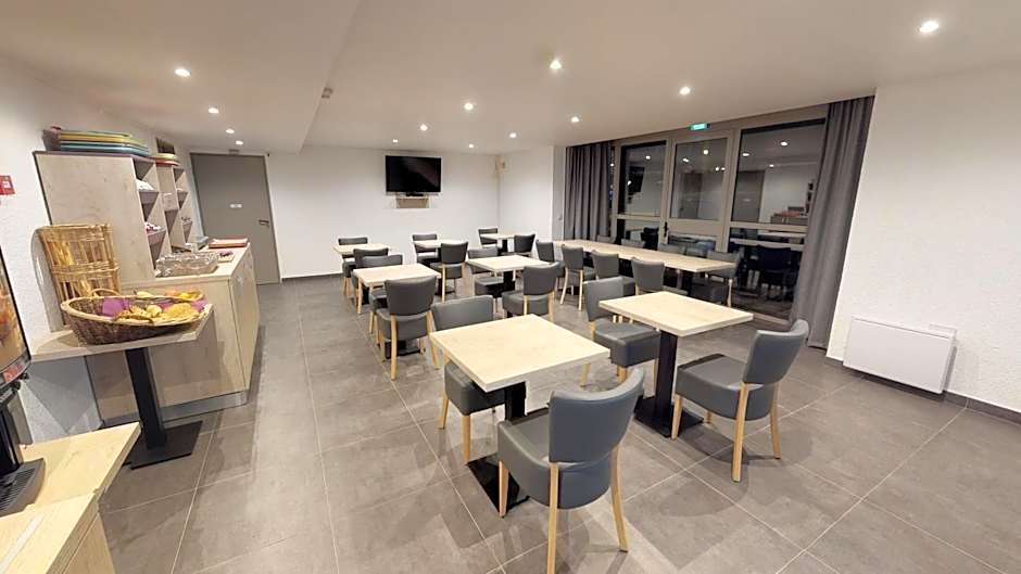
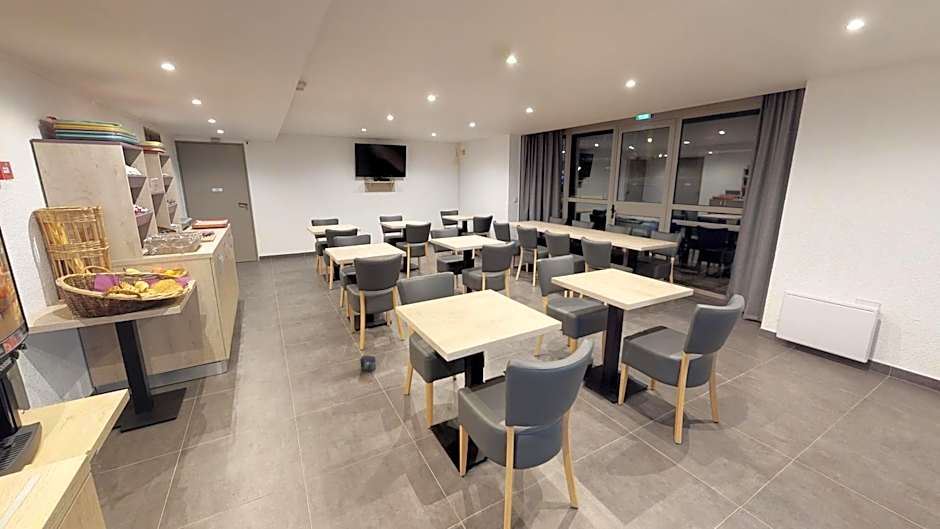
+ box [359,355,377,372]
